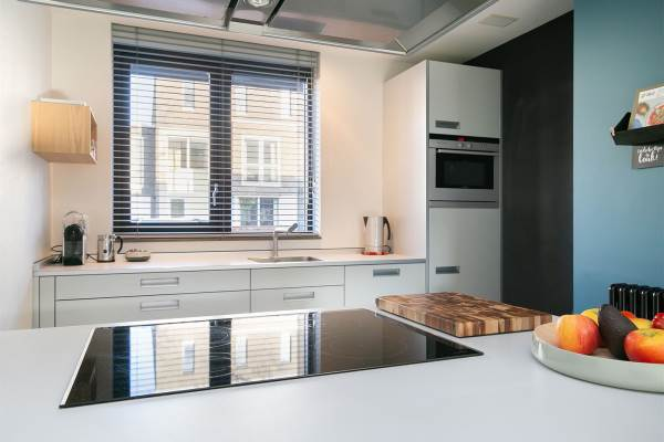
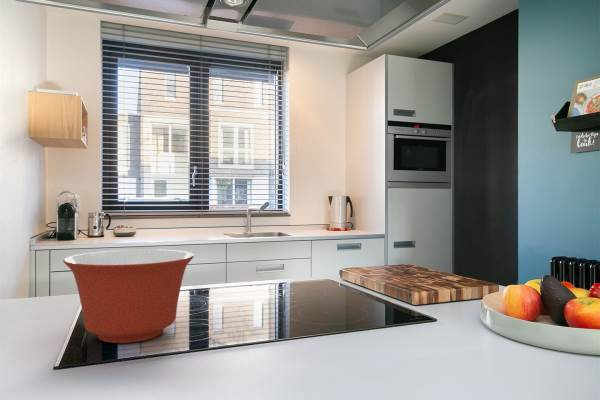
+ mixing bowl [62,248,195,344]
